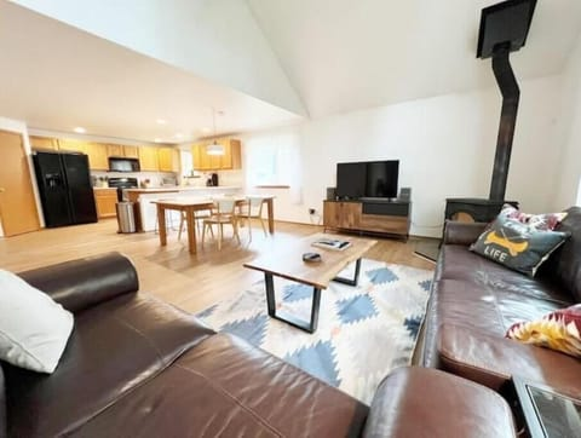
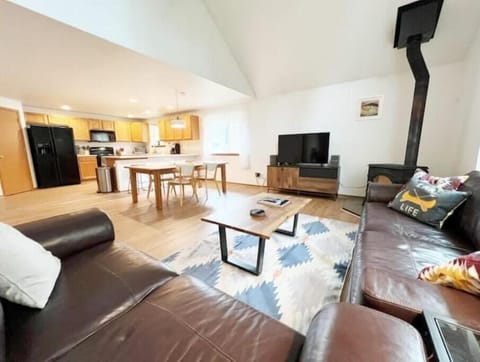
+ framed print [355,94,385,122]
